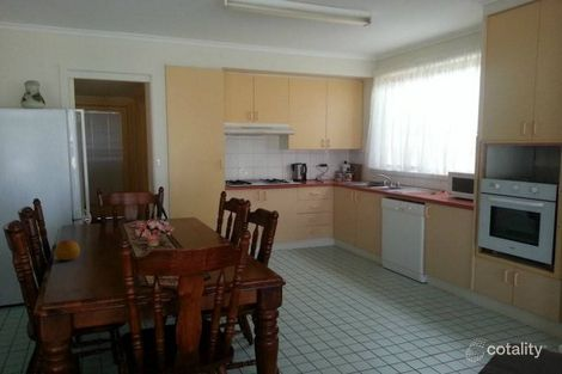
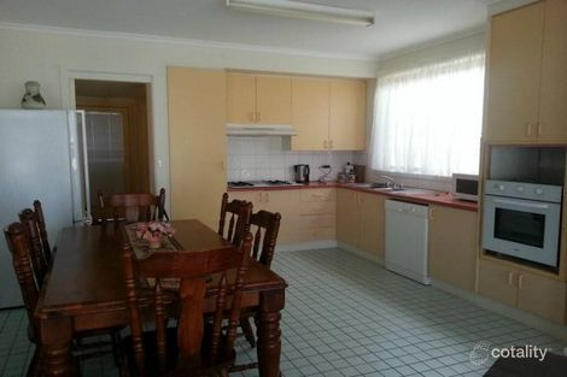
- fruit [54,239,81,262]
